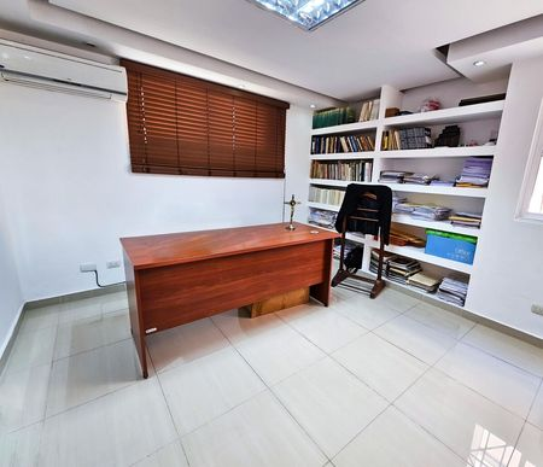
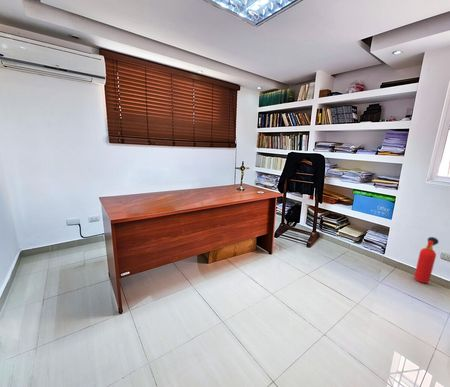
+ fire extinguisher [413,236,440,284]
